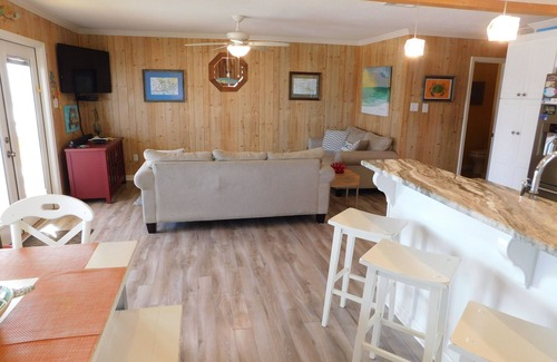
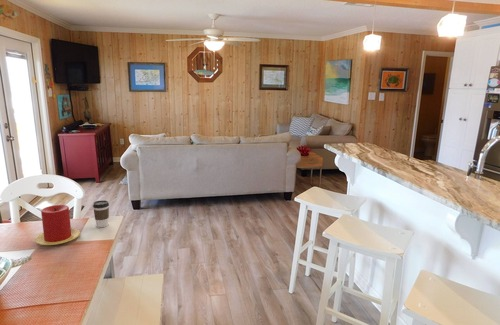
+ coffee cup [92,199,110,228]
+ candle [34,204,81,246]
